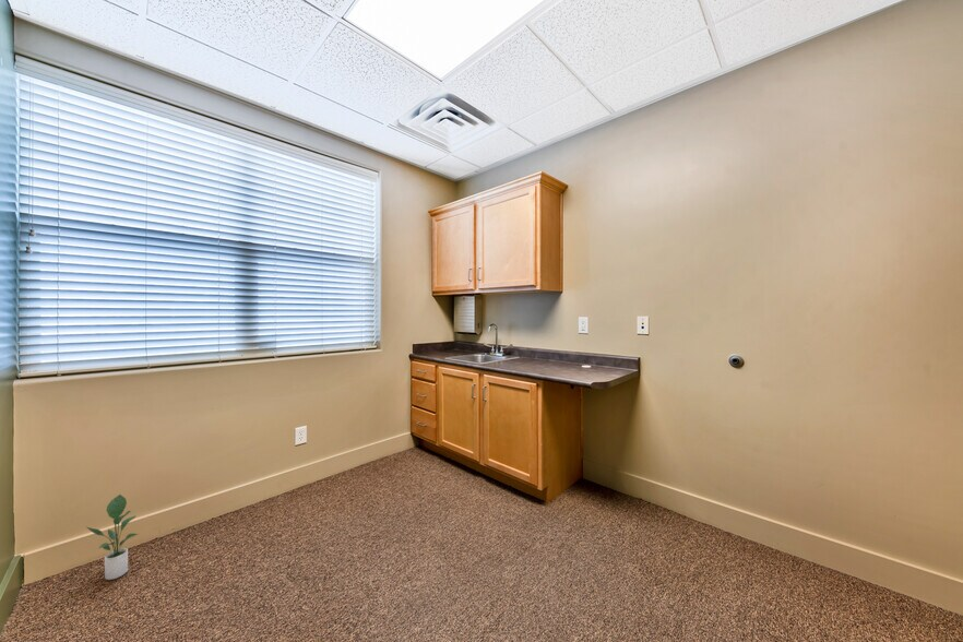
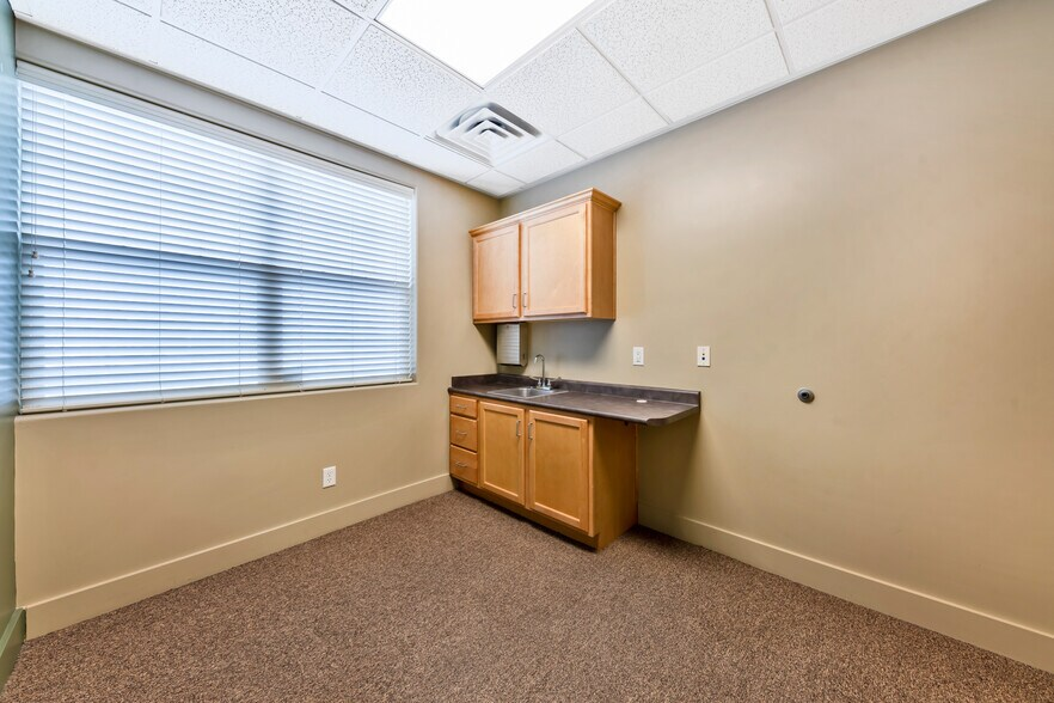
- potted plant [86,494,139,581]
